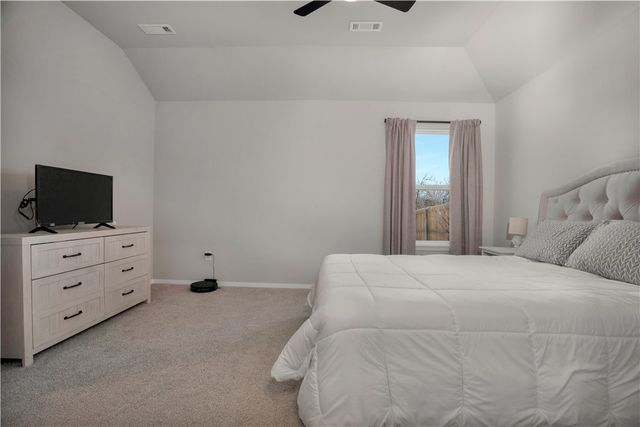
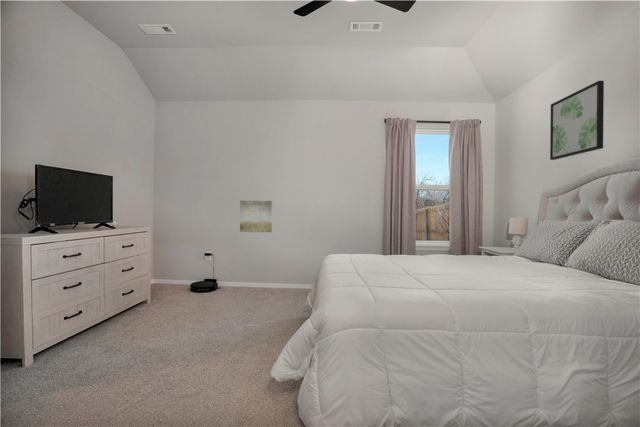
+ wall art [239,200,273,233]
+ wall art [549,80,605,161]
